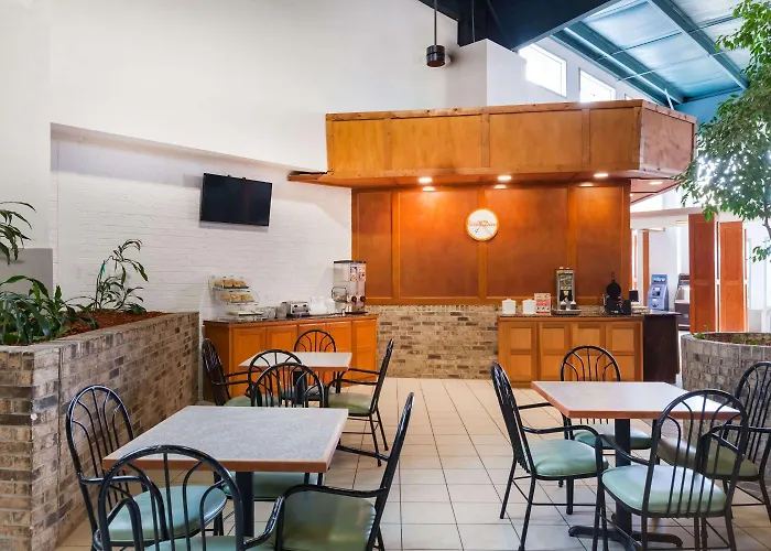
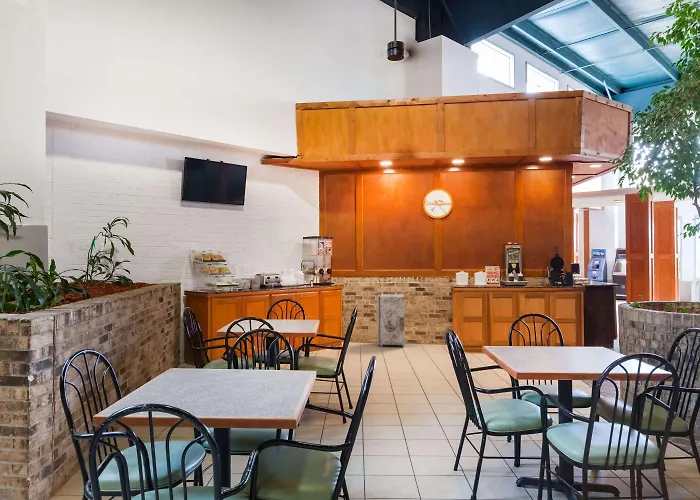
+ trash can [375,294,406,348]
